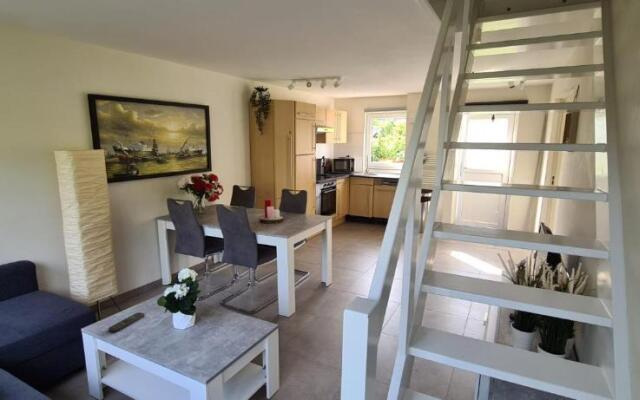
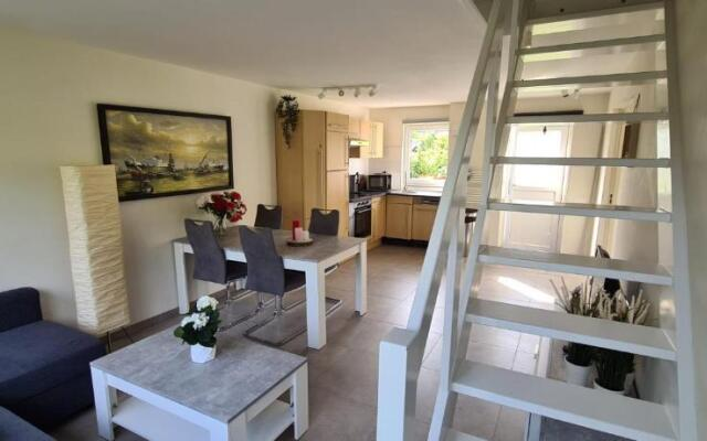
- remote control [108,311,146,333]
